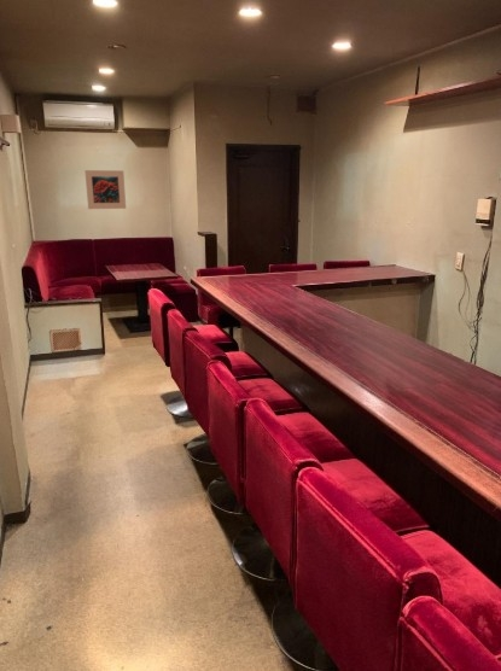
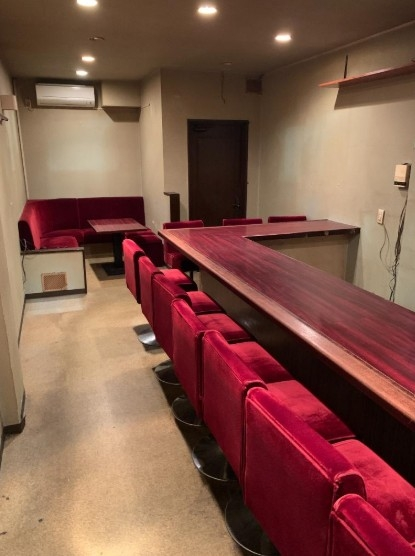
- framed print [83,169,127,210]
